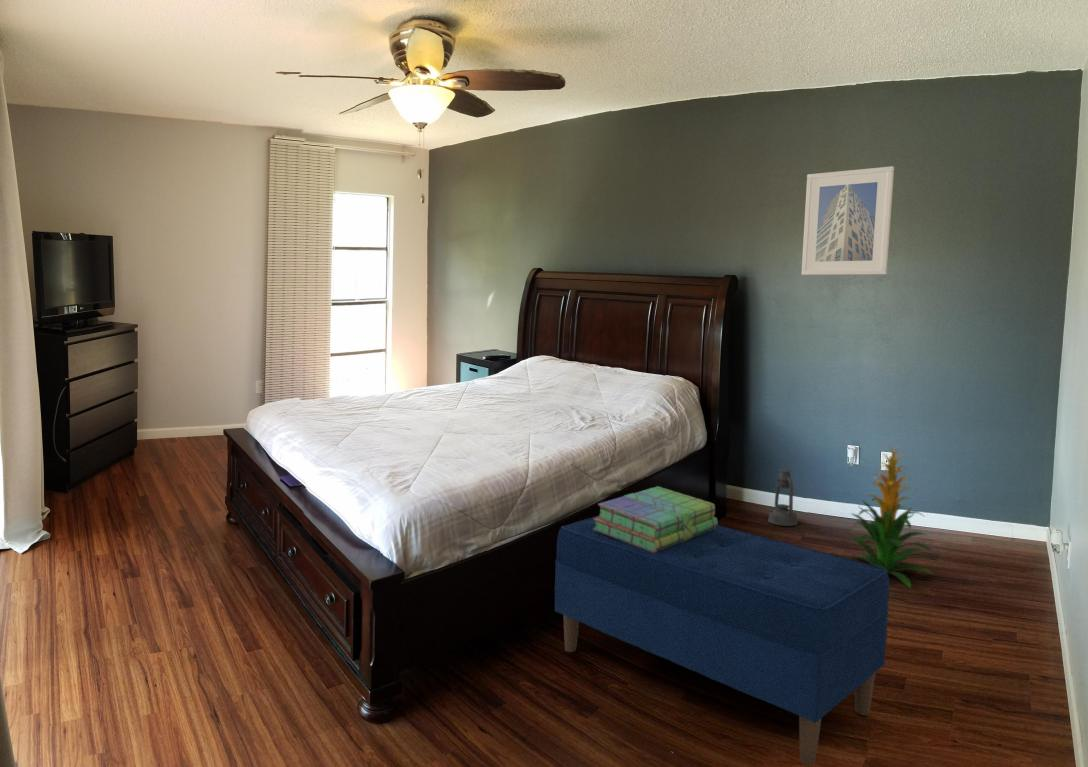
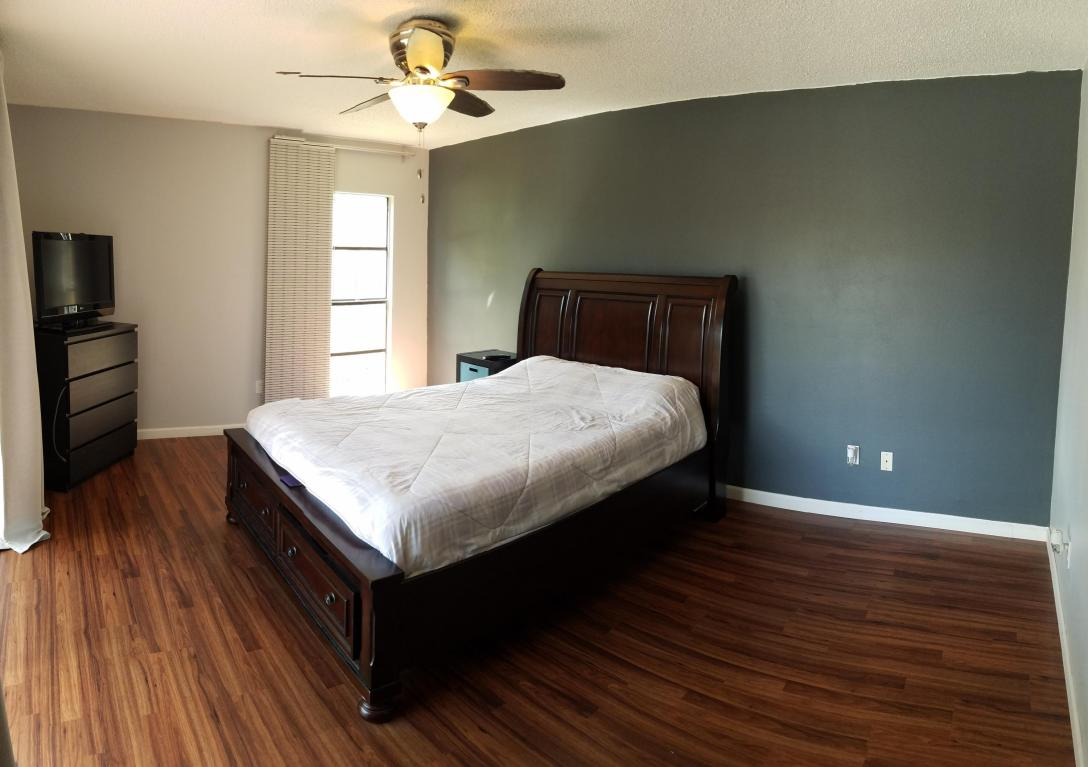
- bench [554,514,890,767]
- indoor plant [848,444,934,588]
- stack of books [593,485,719,553]
- lantern [767,467,799,527]
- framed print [801,165,895,276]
